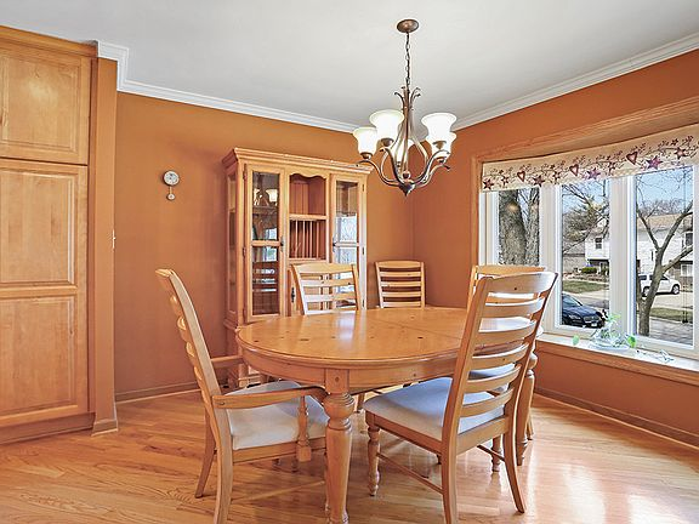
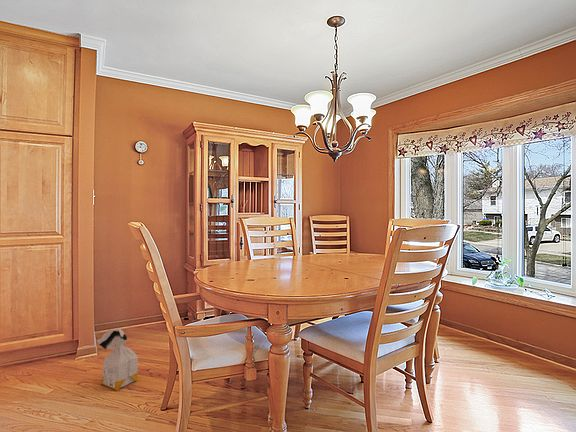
+ bag [96,328,141,391]
